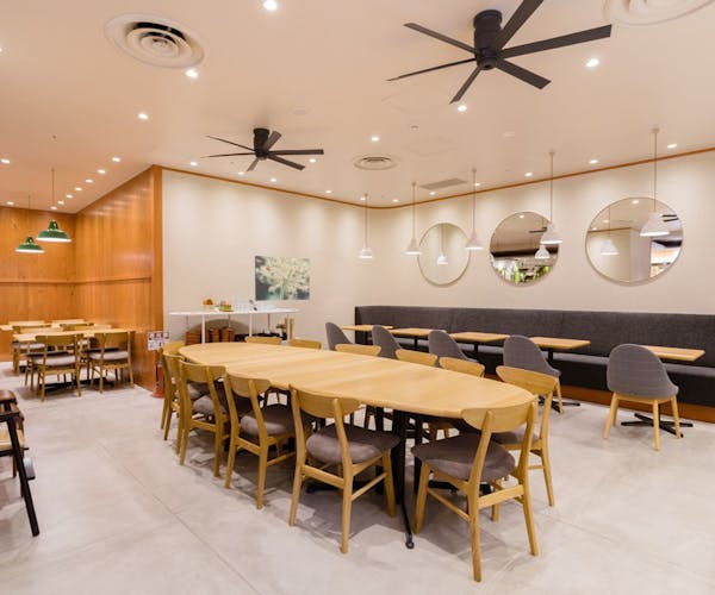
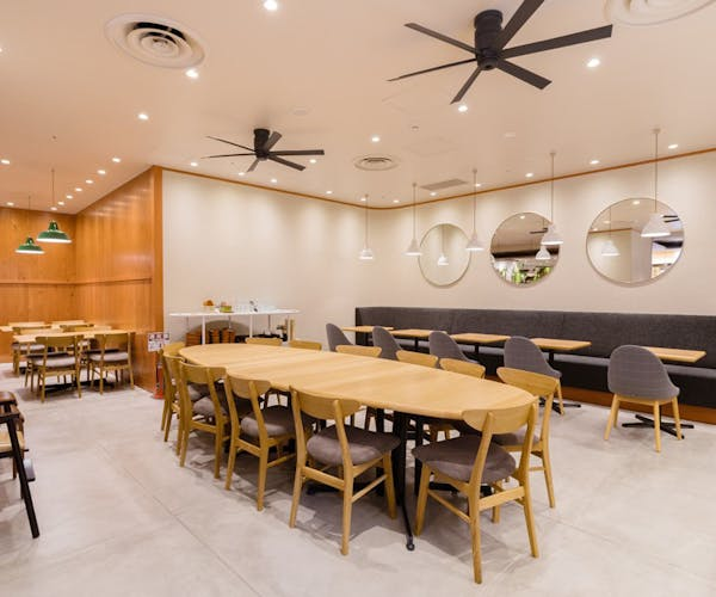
- wall art [254,255,311,302]
